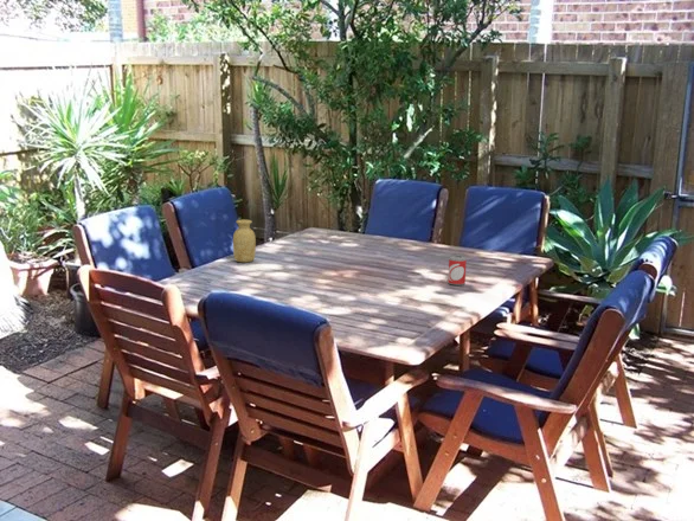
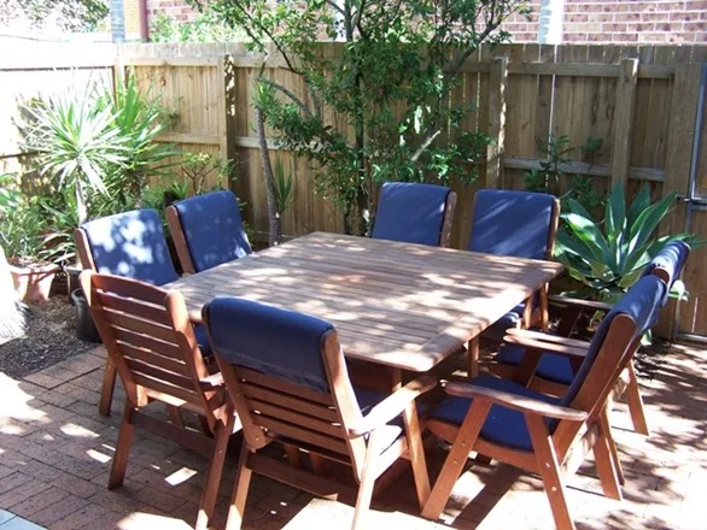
- beer can [446,255,468,287]
- vase [232,219,257,264]
